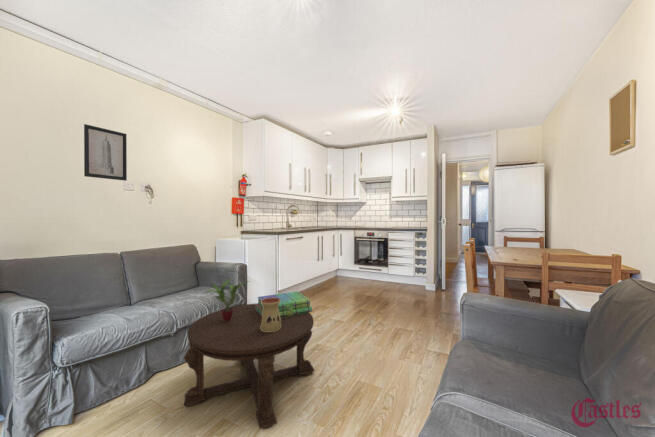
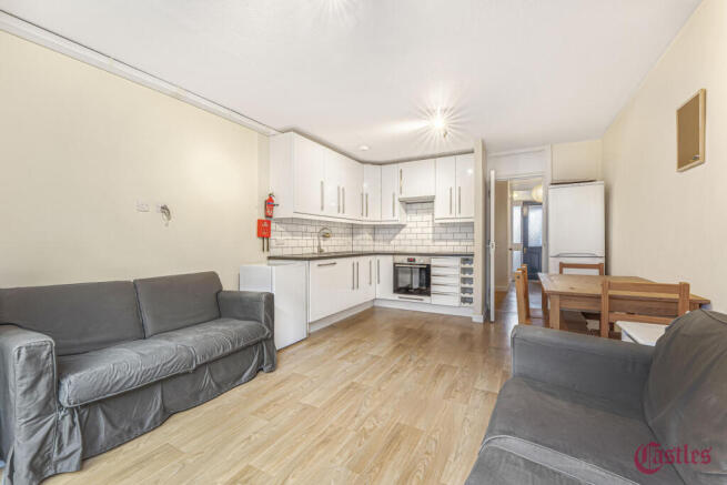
- oil burner [260,297,281,332]
- wall art [83,123,128,182]
- coffee table [183,302,315,430]
- stack of books [255,290,313,320]
- potted plant [204,277,250,322]
